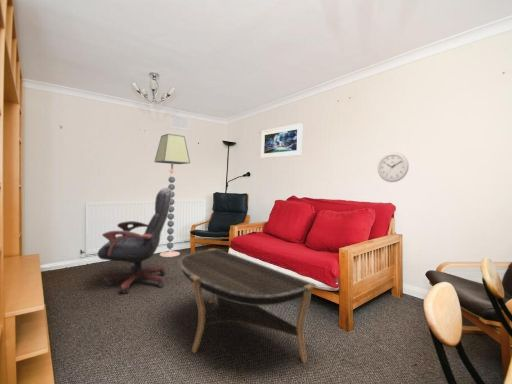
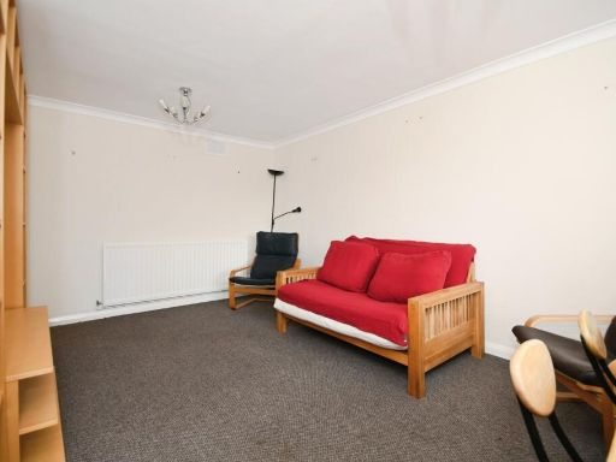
- wall clock [377,151,410,183]
- floor lamp [154,133,191,258]
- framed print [260,122,304,159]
- office chair [97,187,172,295]
- coffee table [177,248,317,364]
